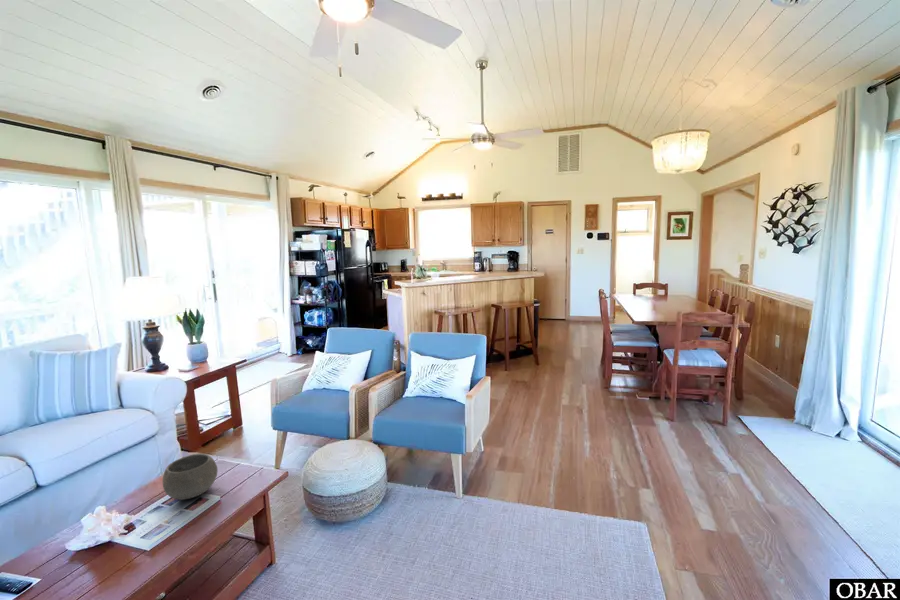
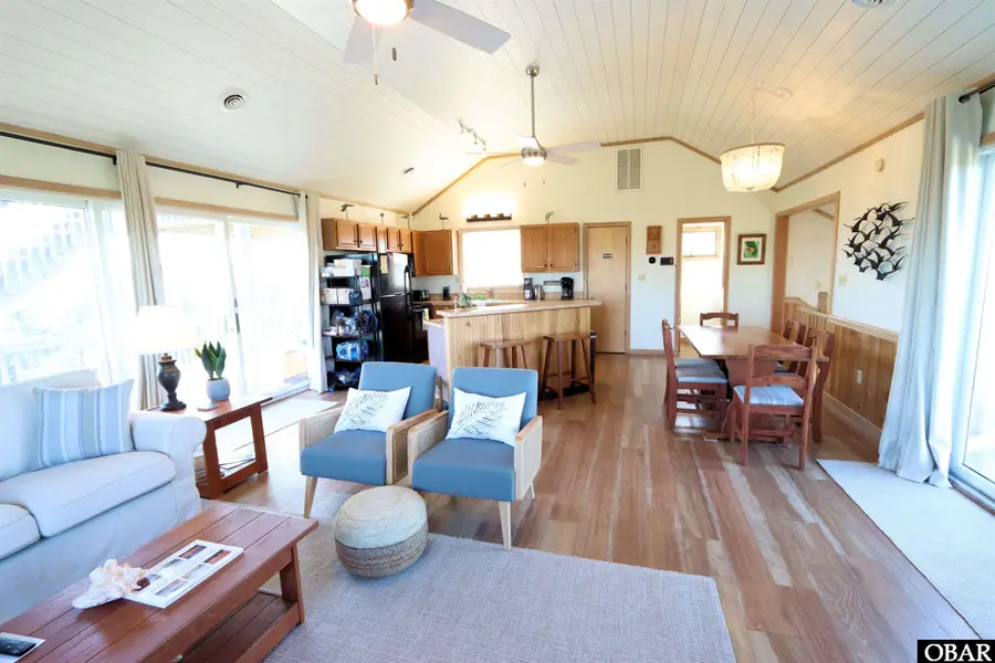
- bowl [162,453,219,501]
